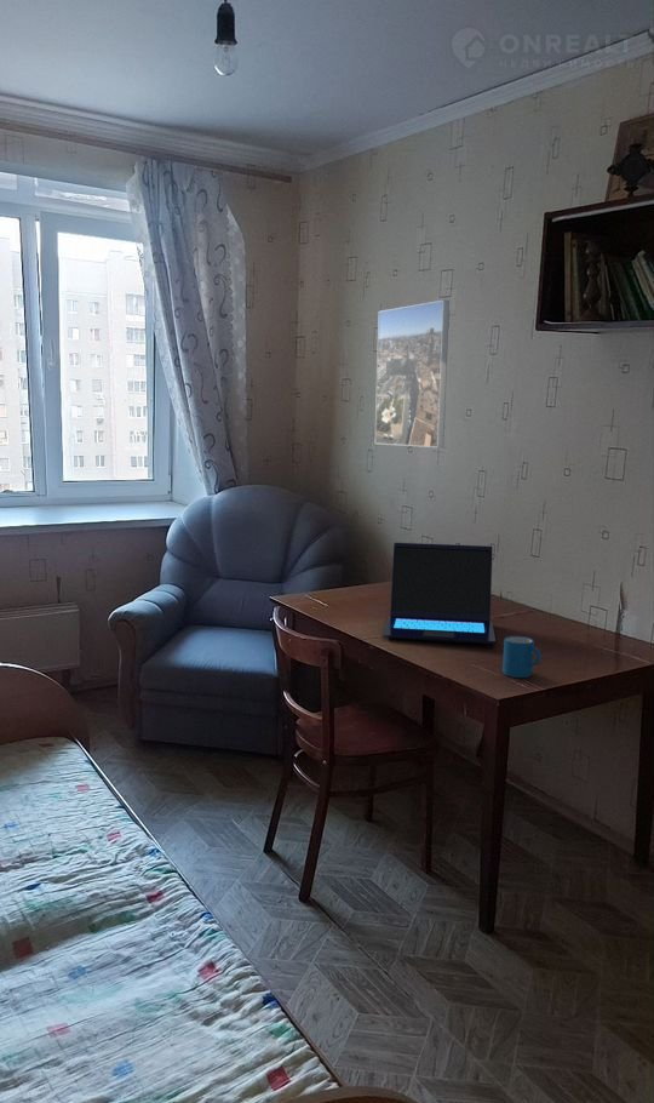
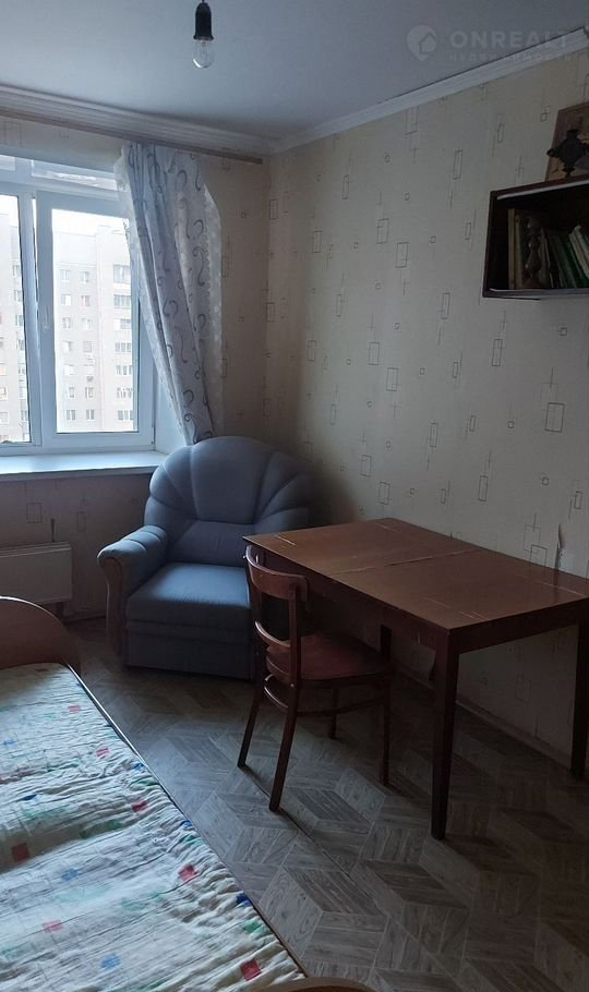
- mug [501,635,543,679]
- laptop [382,542,497,645]
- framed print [374,299,451,448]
